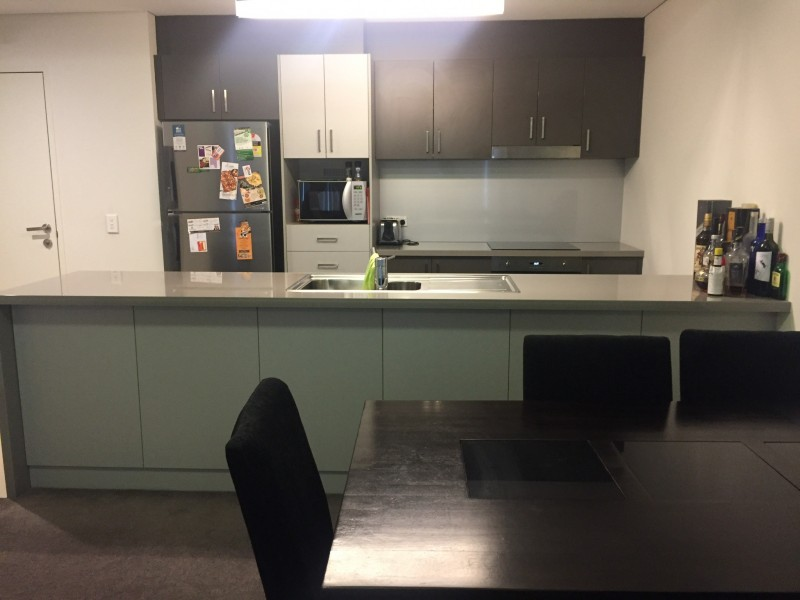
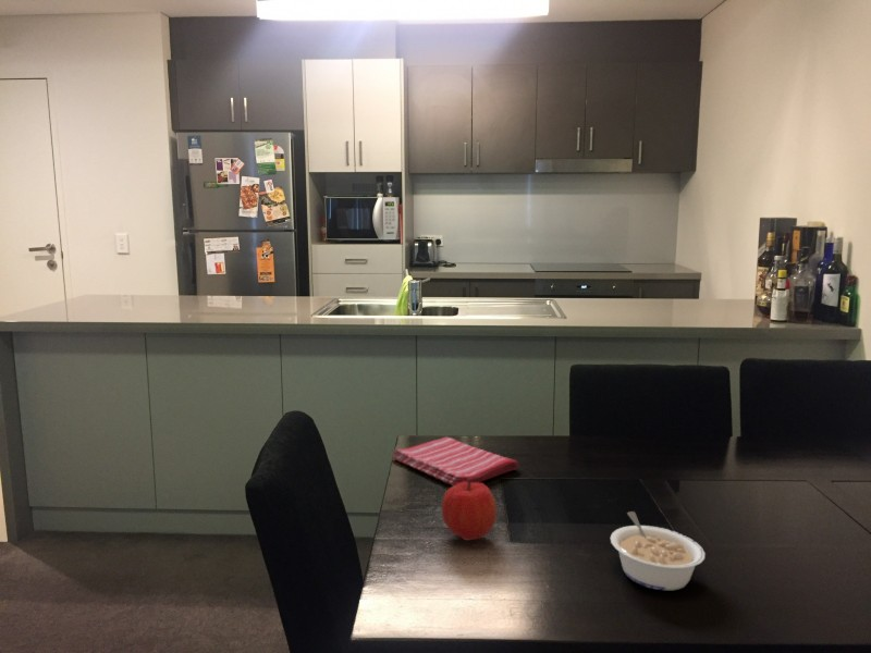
+ dish towel [391,435,519,486]
+ fruit [441,481,498,542]
+ legume [610,510,707,591]
